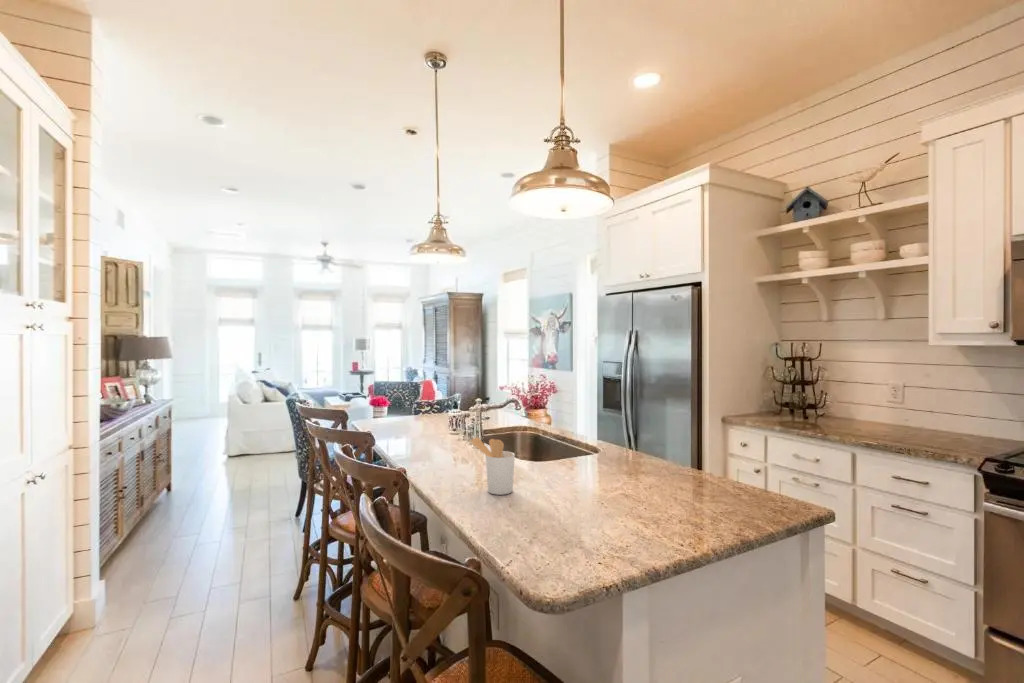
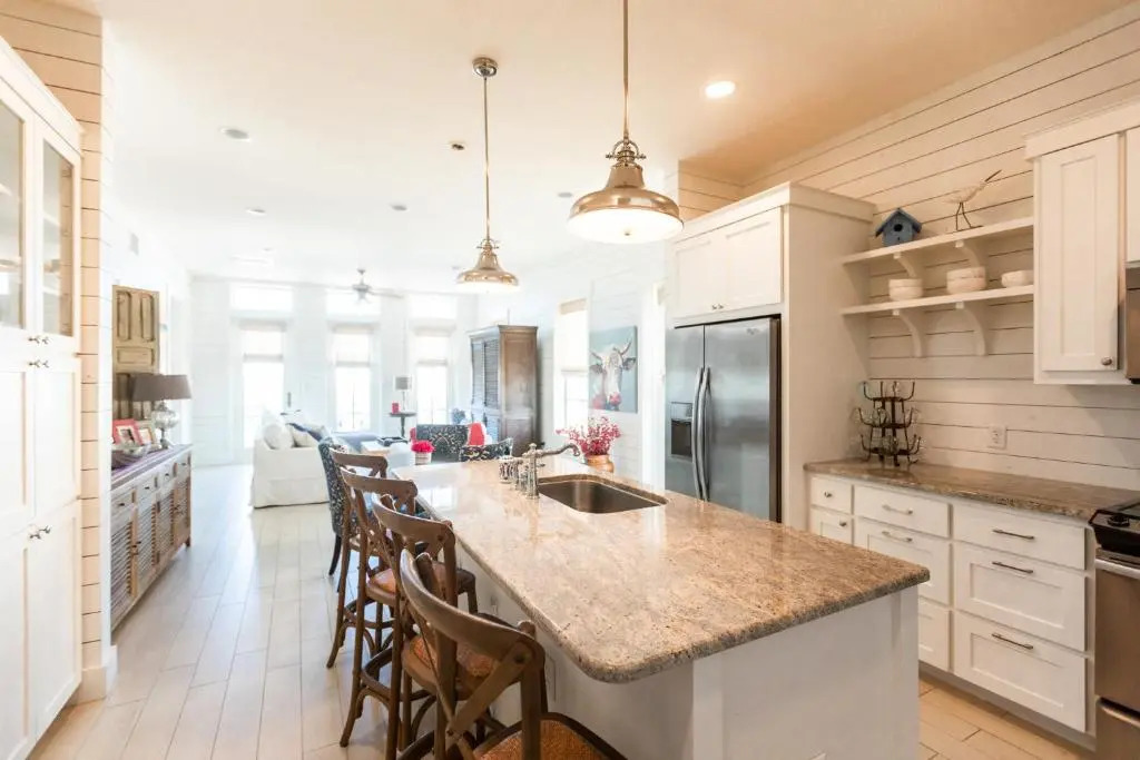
- utensil holder [469,436,516,496]
